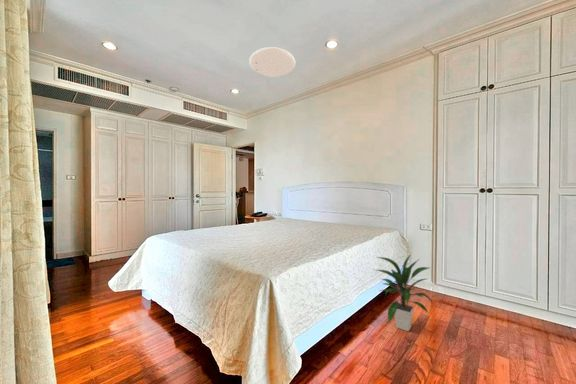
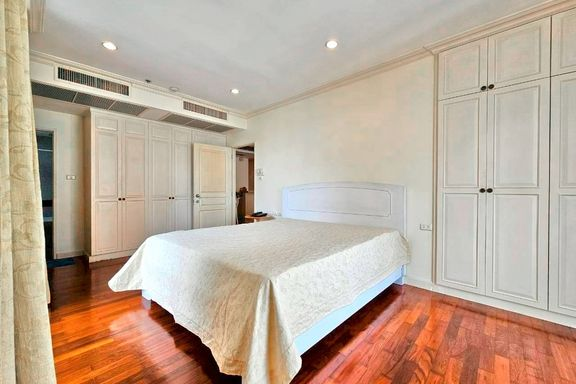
- ceiling light [248,46,296,77]
- indoor plant [372,253,436,332]
